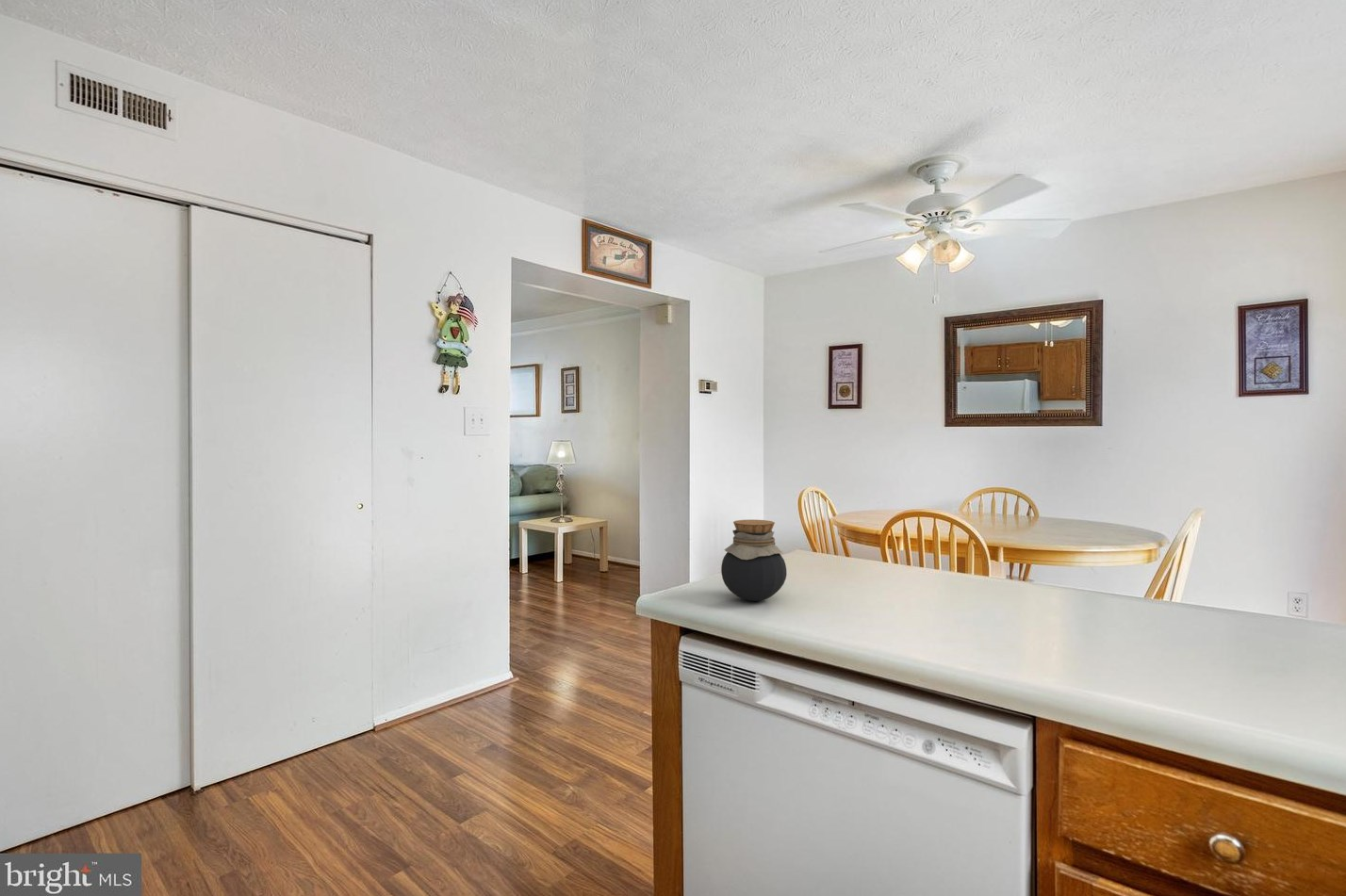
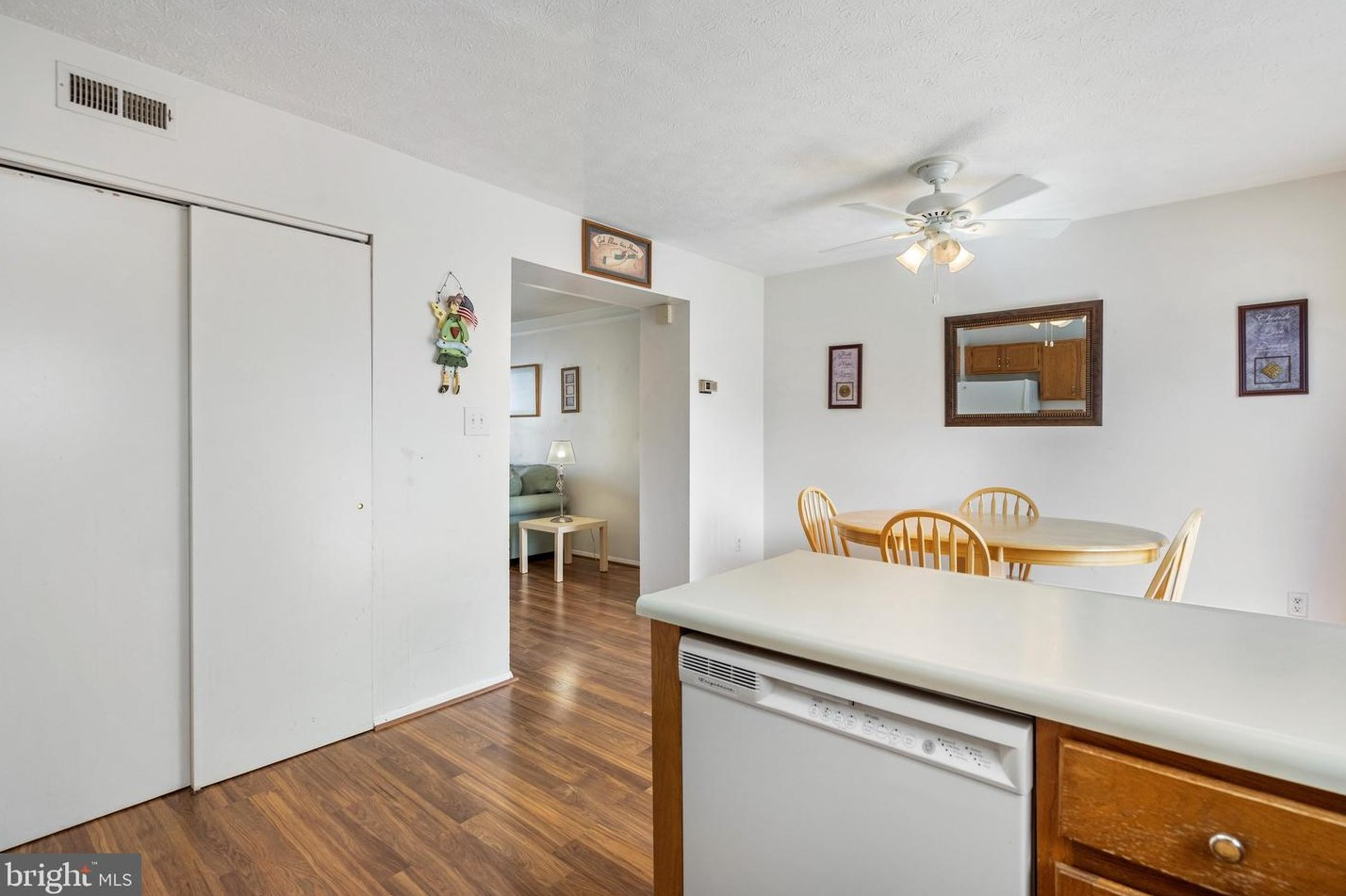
- jar [720,519,788,602]
